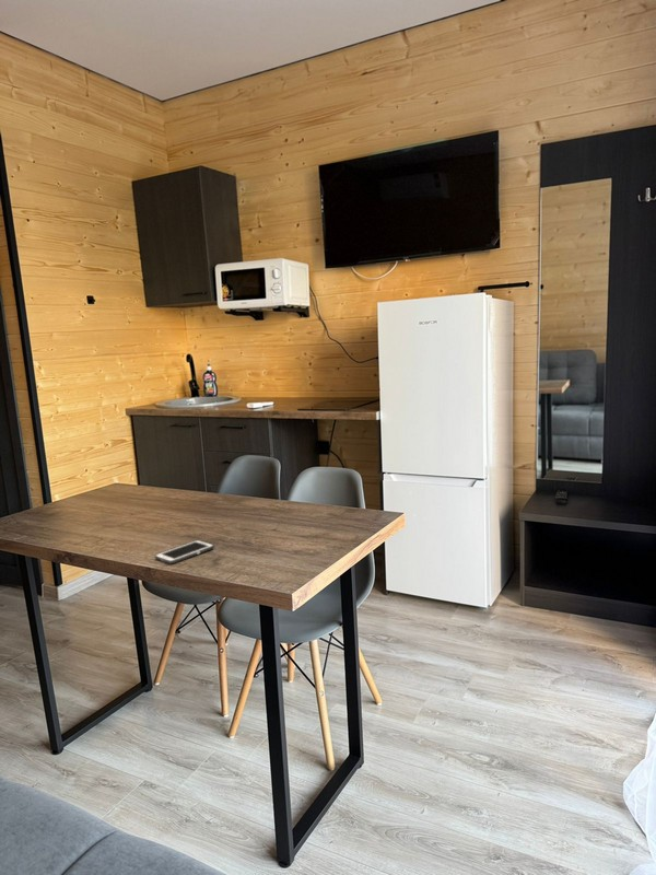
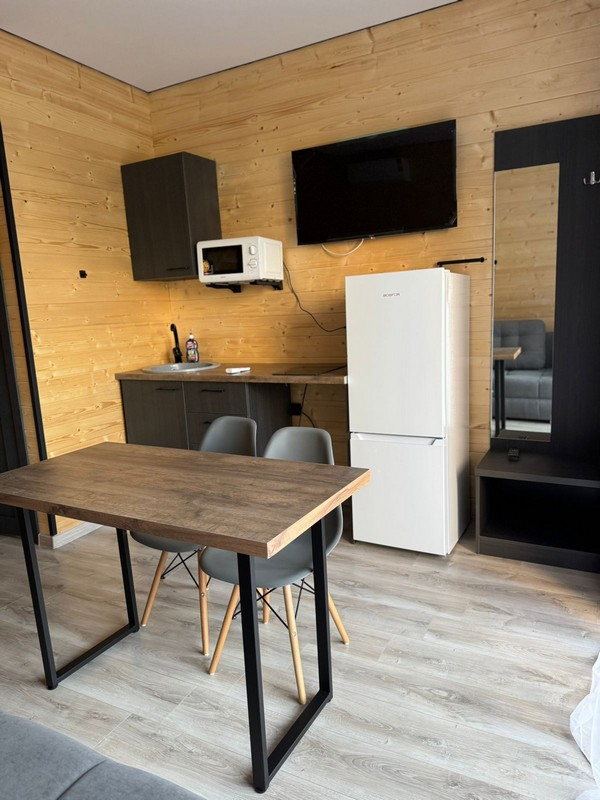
- cell phone [154,539,215,564]
